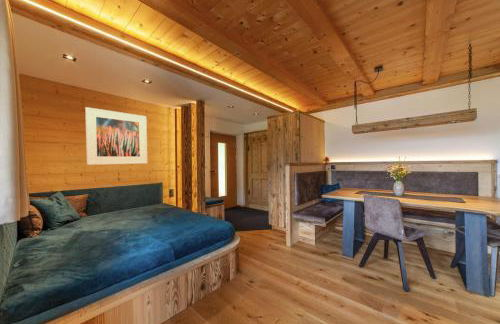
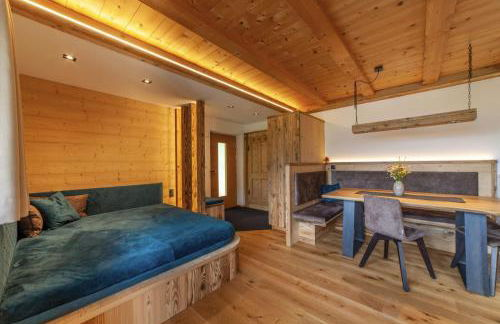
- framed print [84,106,148,166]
